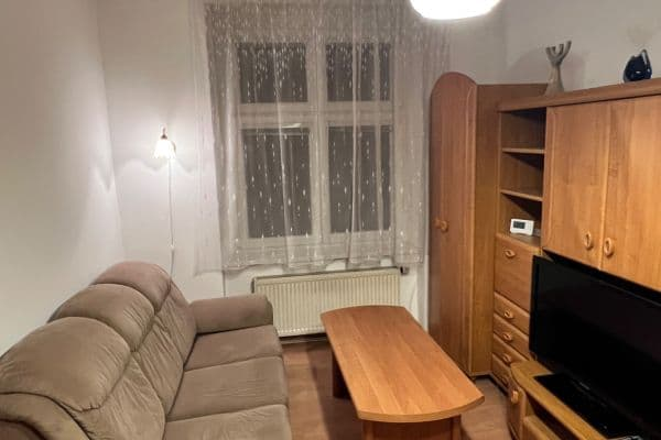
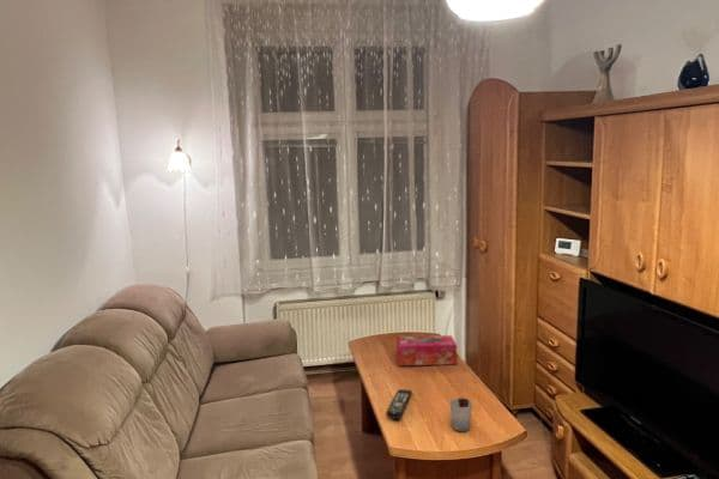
+ tissue box [395,334,458,366]
+ remote control [385,388,413,420]
+ cup [448,396,473,432]
